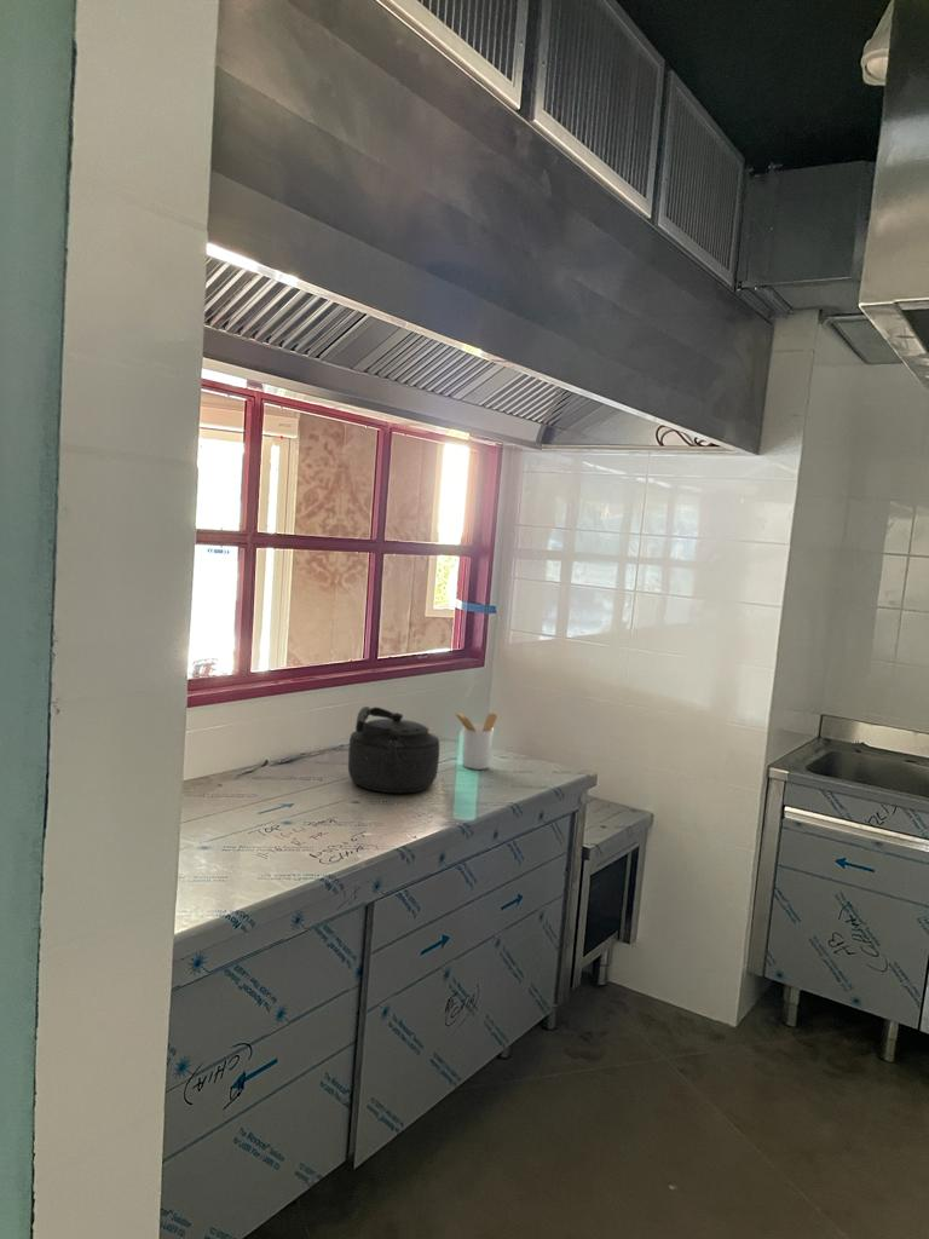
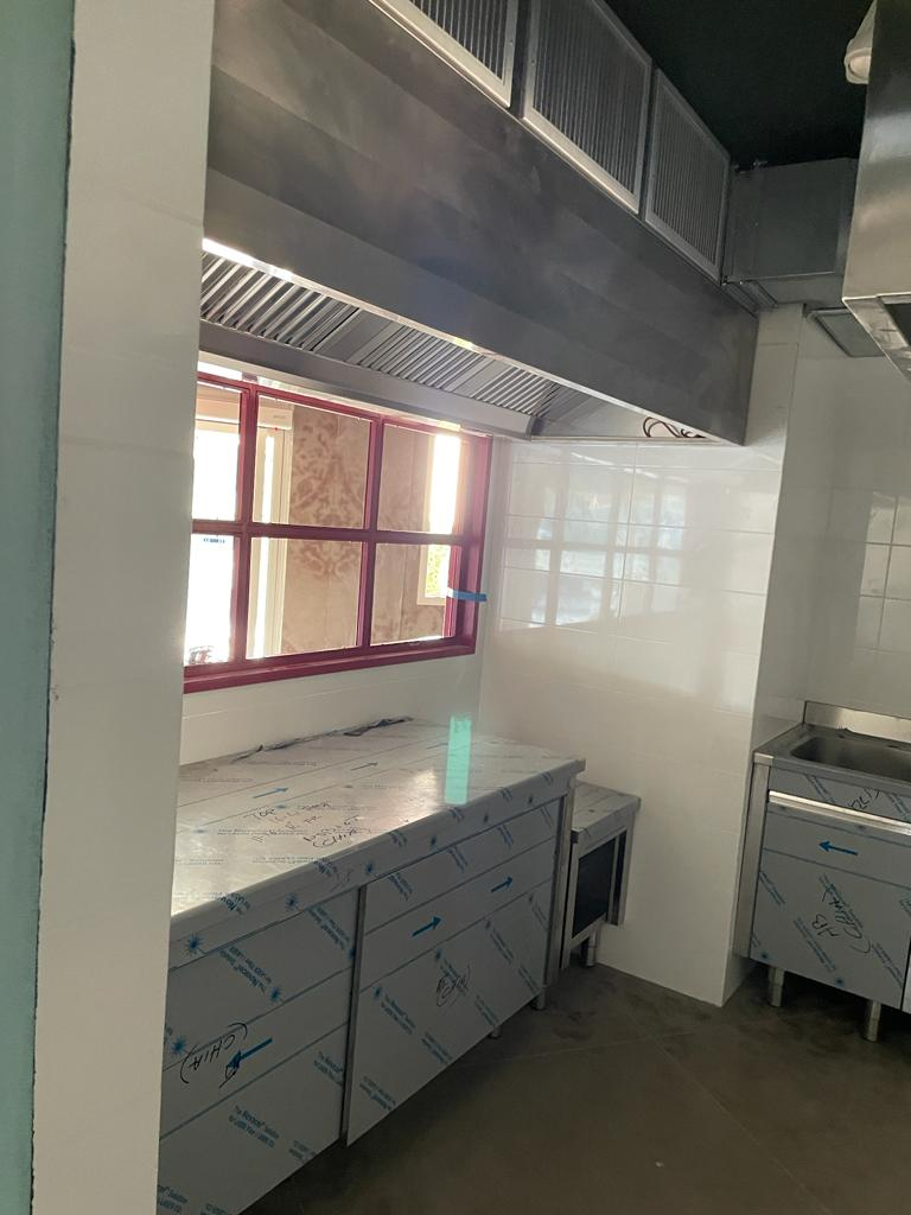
- utensil holder [454,711,498,771]
- kettle [347,705,440,794]
